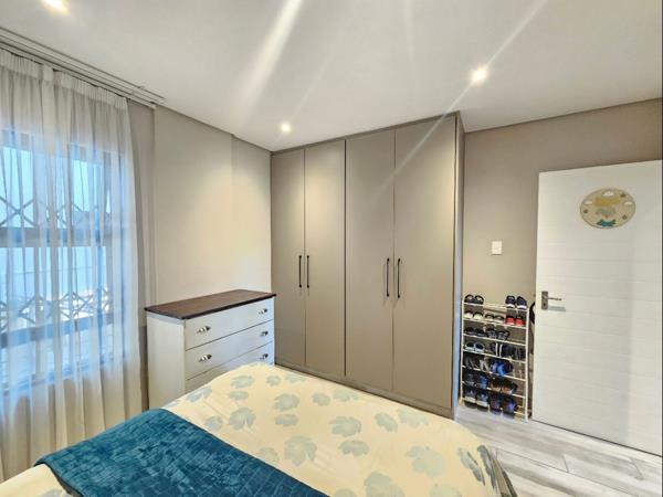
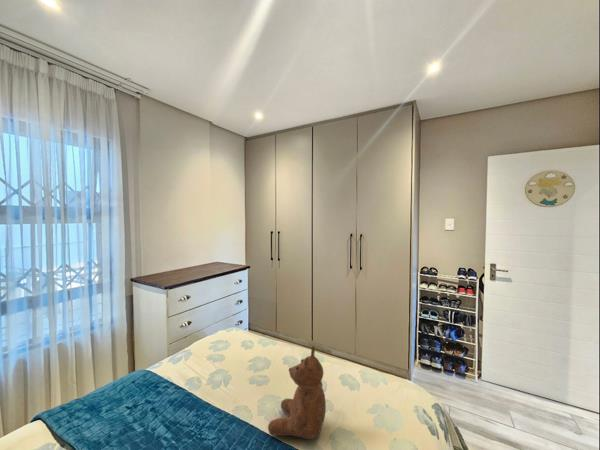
+ teddy bear [267,345,327,440]
